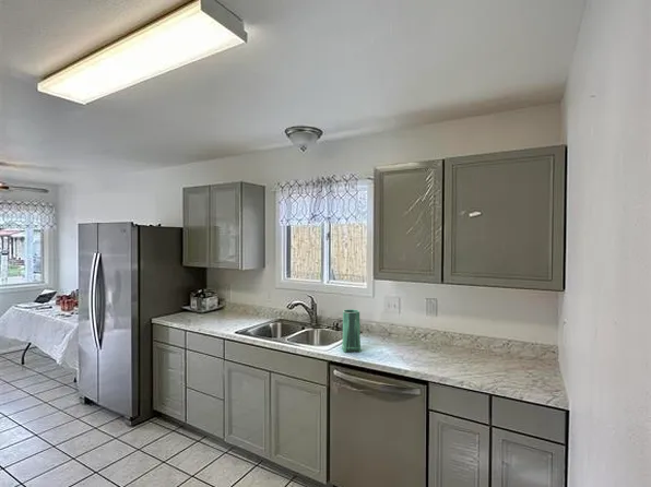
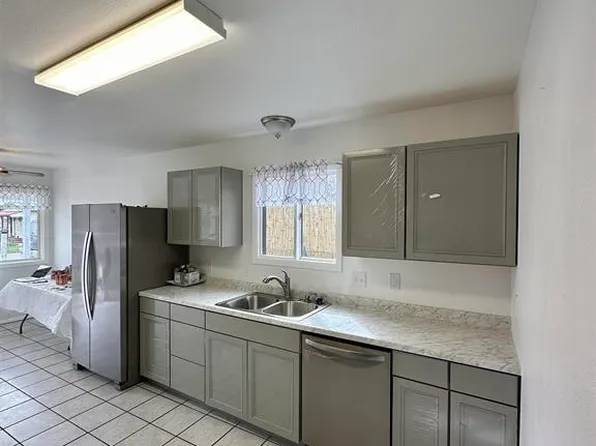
- vase [341,308,362,354]
